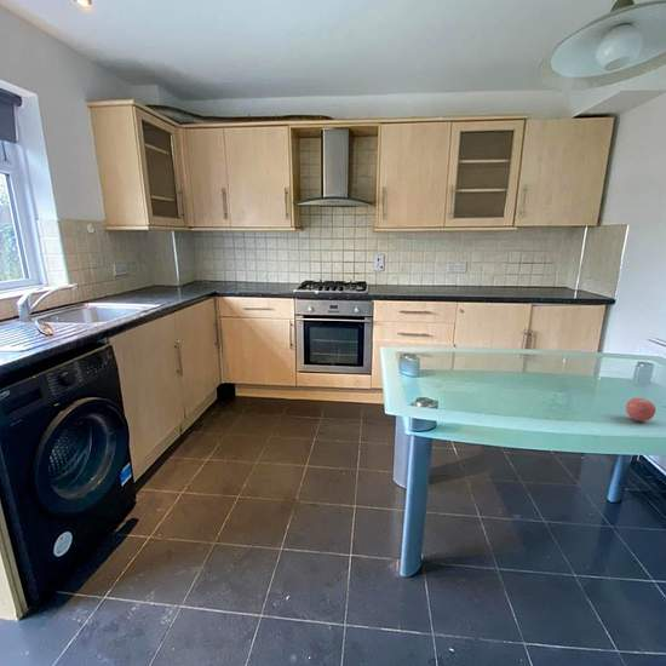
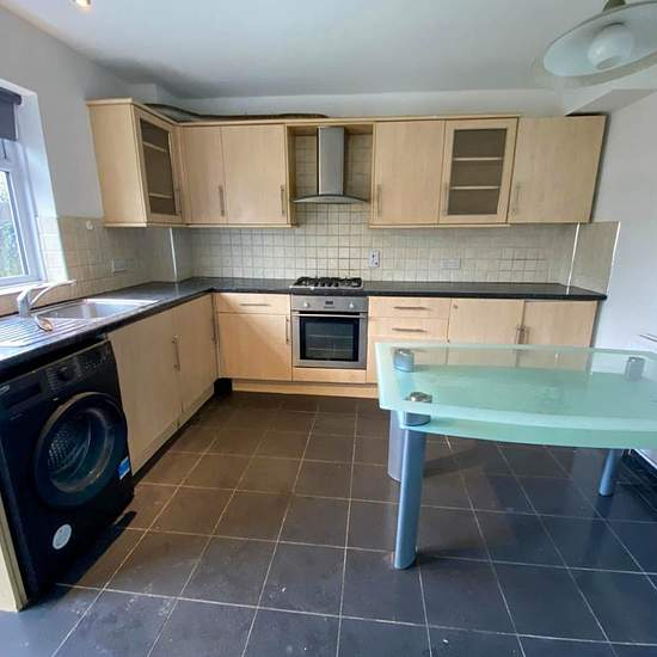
- apple [625,397,658,423]
